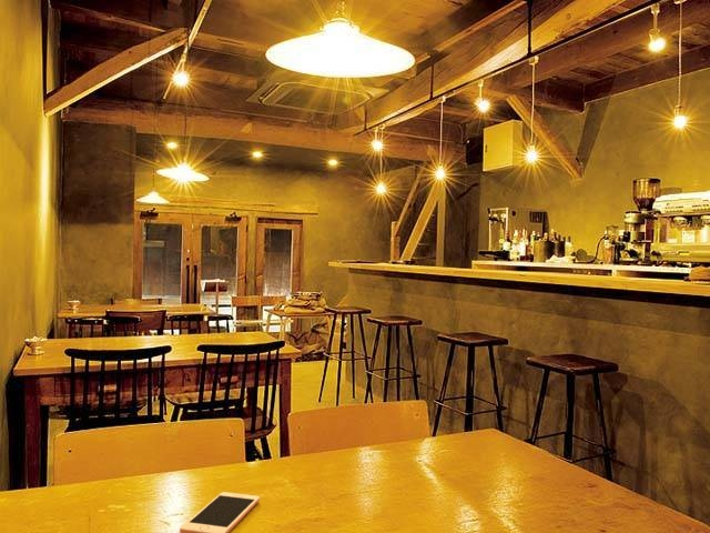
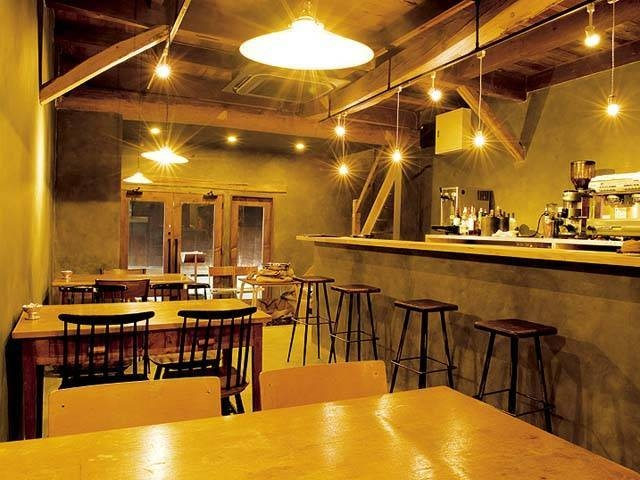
- cell phone [179,491,261,533]
